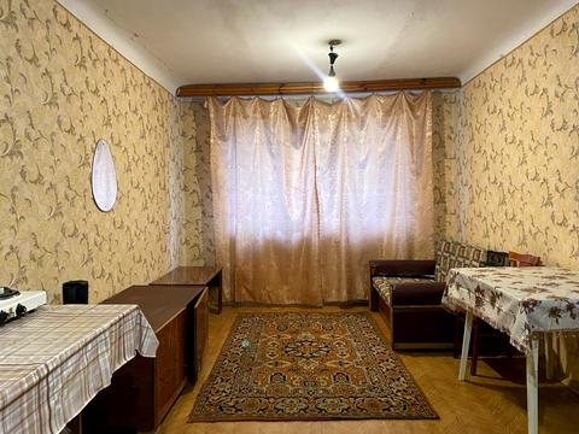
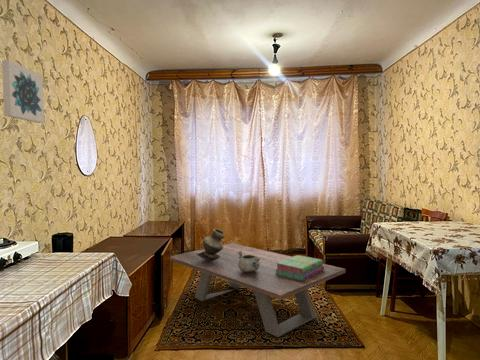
+ vase [197,228,226,260]
+ coffee table [169,242,347,338]
+ wall art [1,59,45,124]
+ decorative bowl [237,251,261,272]
+ stack of books [275,254,324,280]
